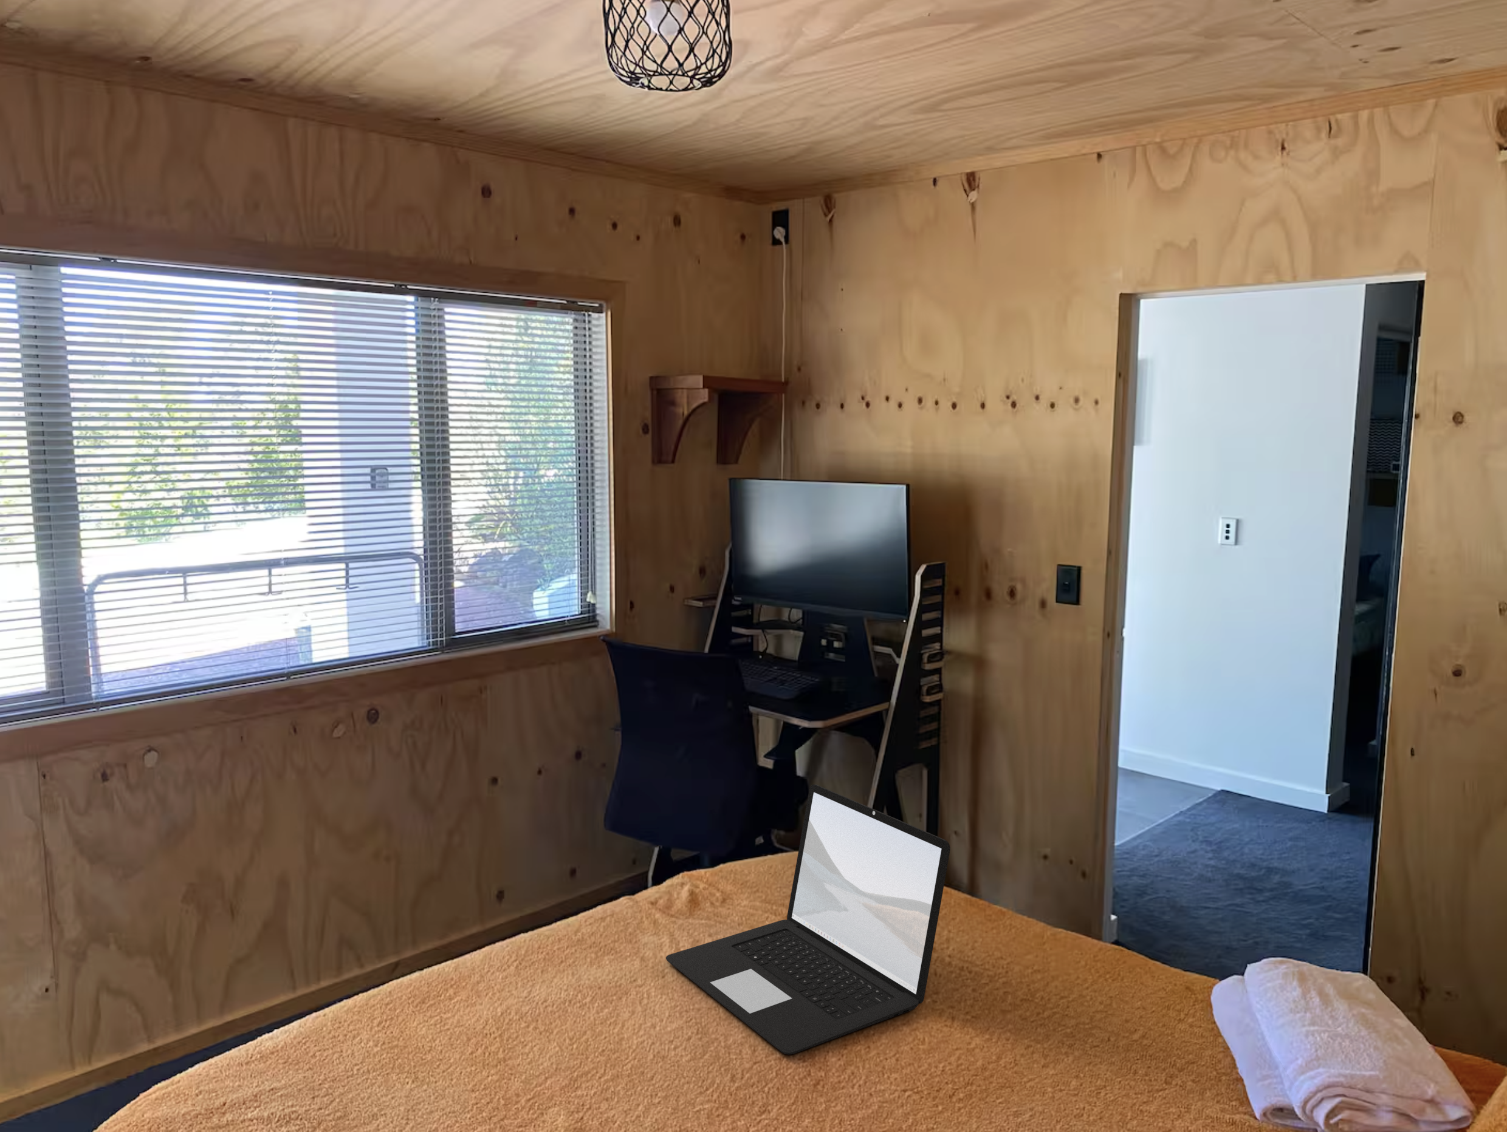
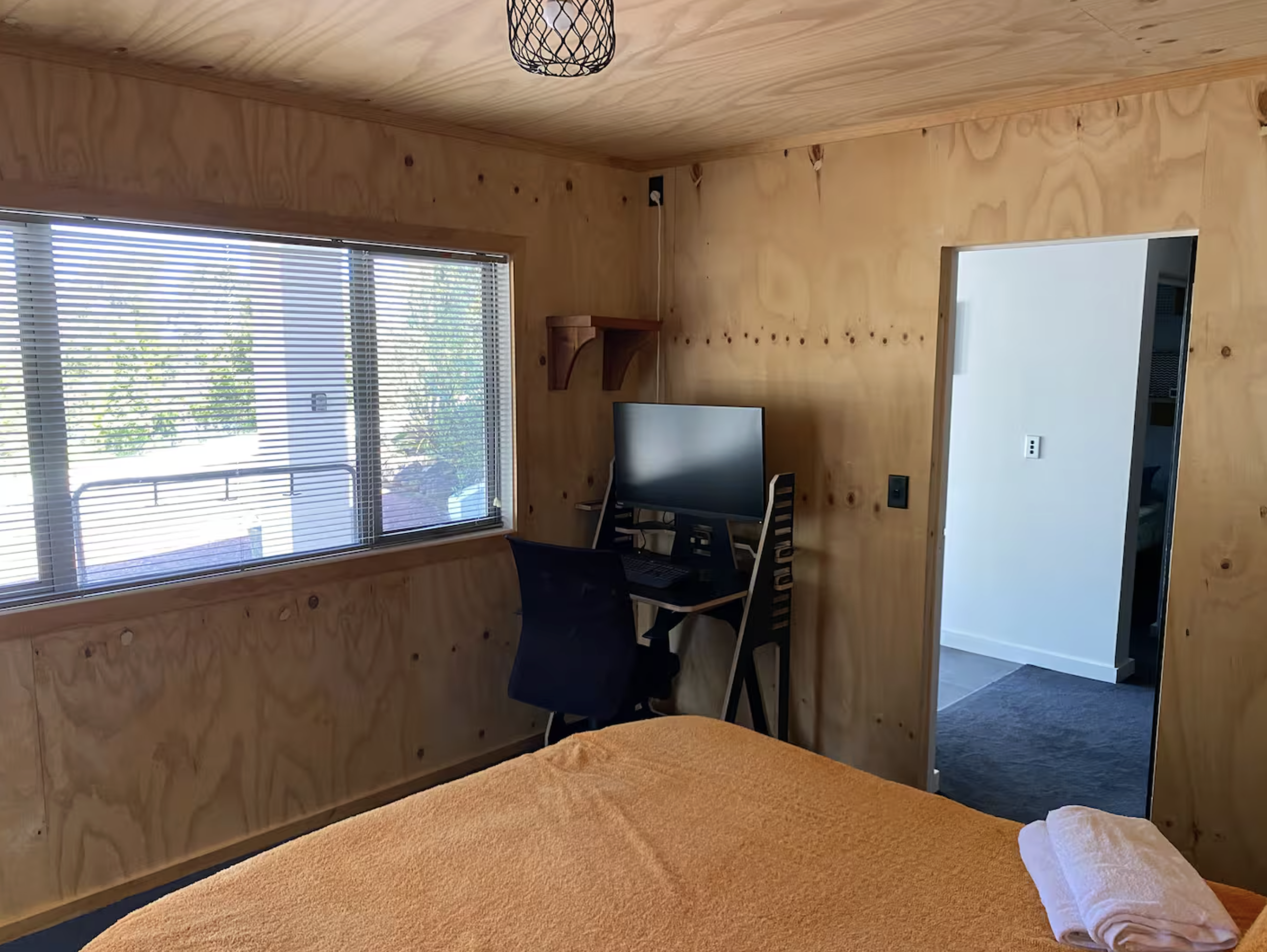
- laptop [665,784,952,1055]
